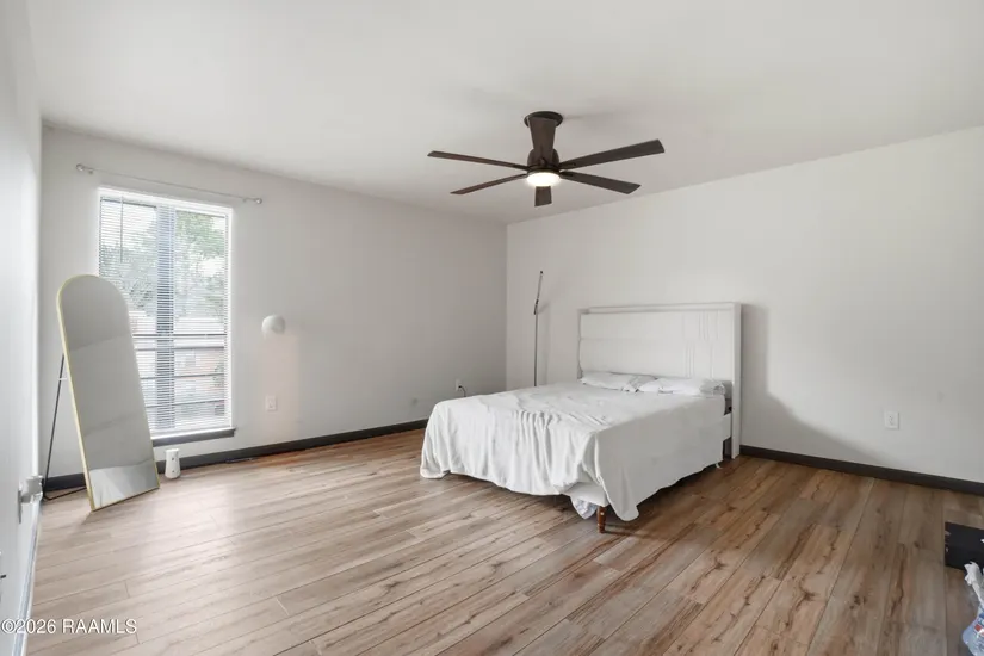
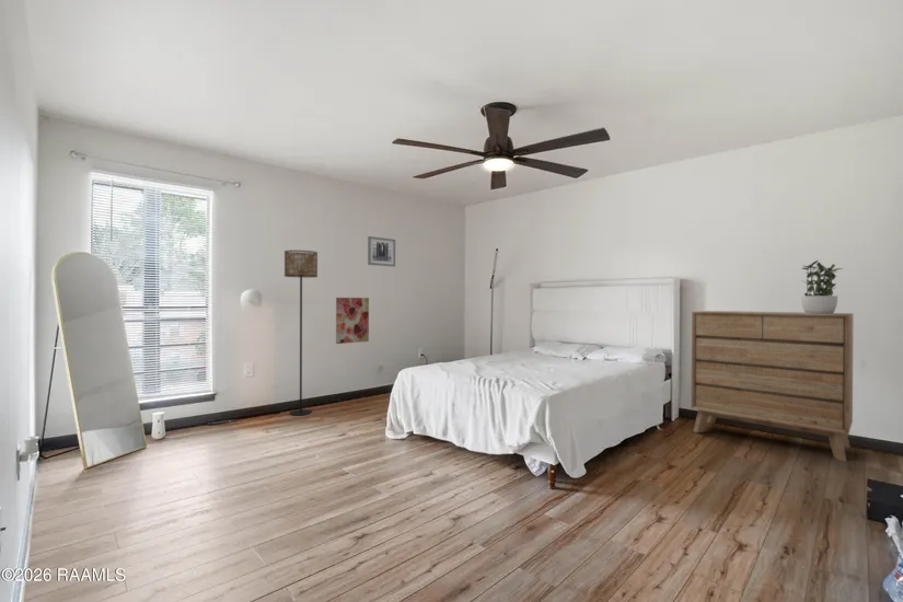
+ potted plant [800,259,844,314]
+ dresser [691,310,854,462]
+ wall art [367,235,396,268]
+ wall art [335,297,370,345]
+ floor lamp [283,250,319,417]
